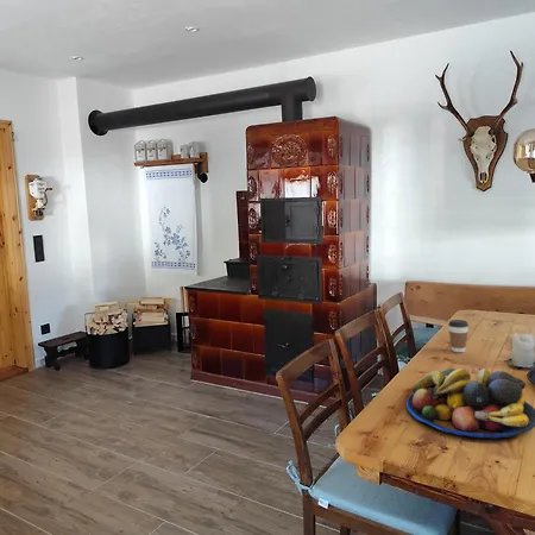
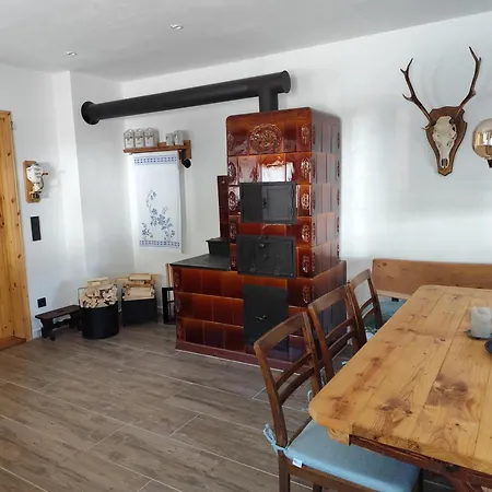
- fruit bowl [405,367,535,440]
- coffee cup [447,319,470,353]
